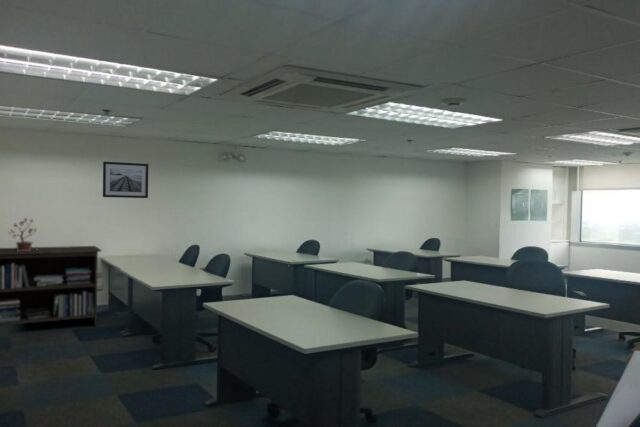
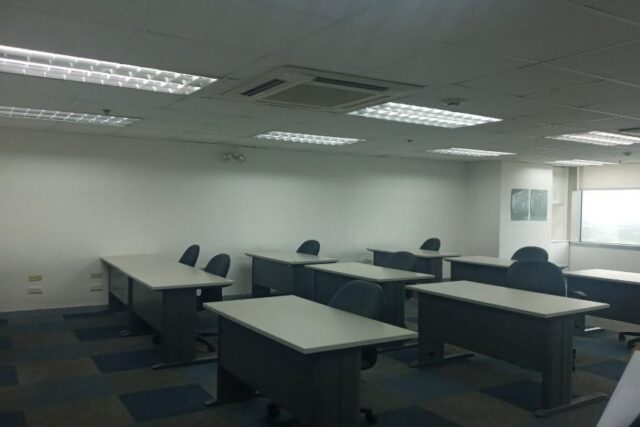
- potted plant [7,217,38,252]
- storage cabinet [0,245,102,327]
- wall art [102,161,149,199]
